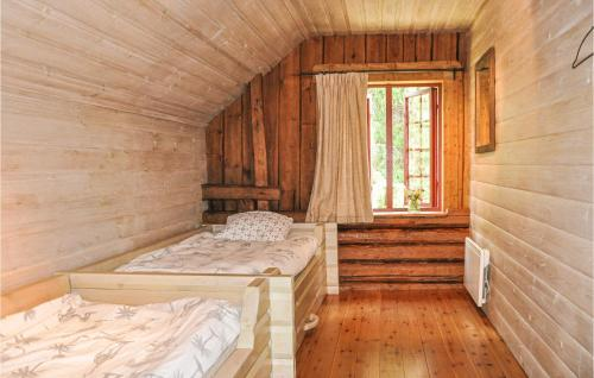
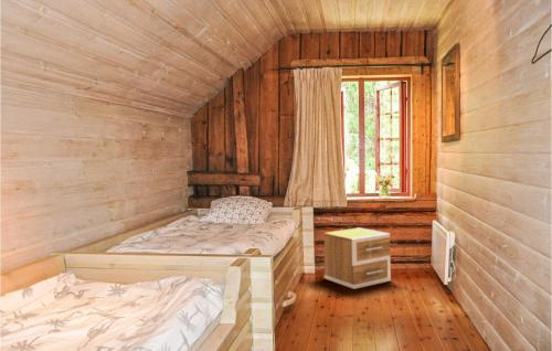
+ nightstand [322,226,392,290]
